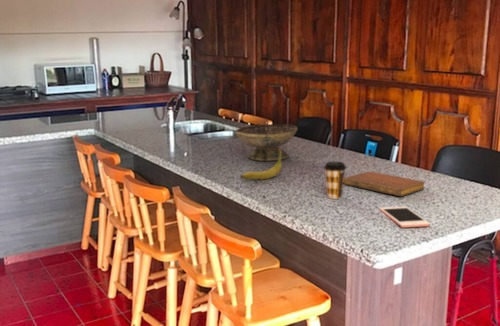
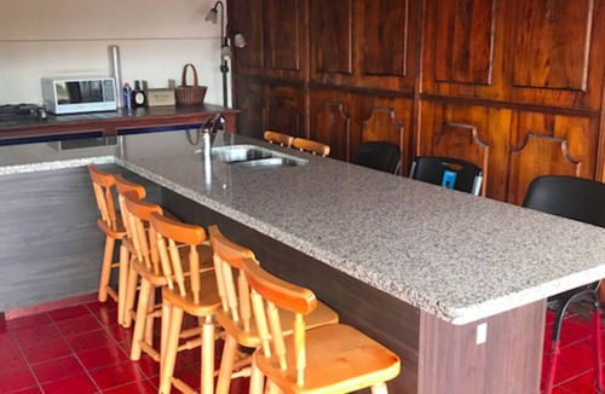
- coffee cup [323,161,347,200]
- banana [239,147,283,180]
- notebook [343,171,426,197]
- decorative bowl [234,123,298,162]
- cell phone [379,205,431,228]
